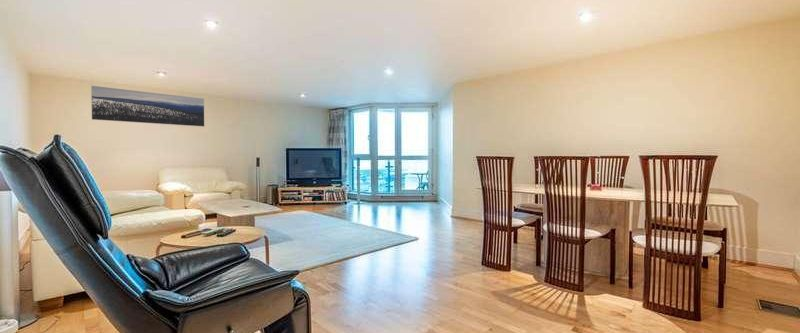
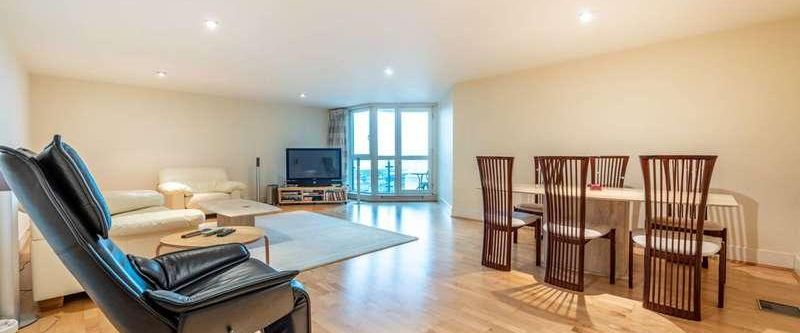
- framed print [90,84,205,128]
